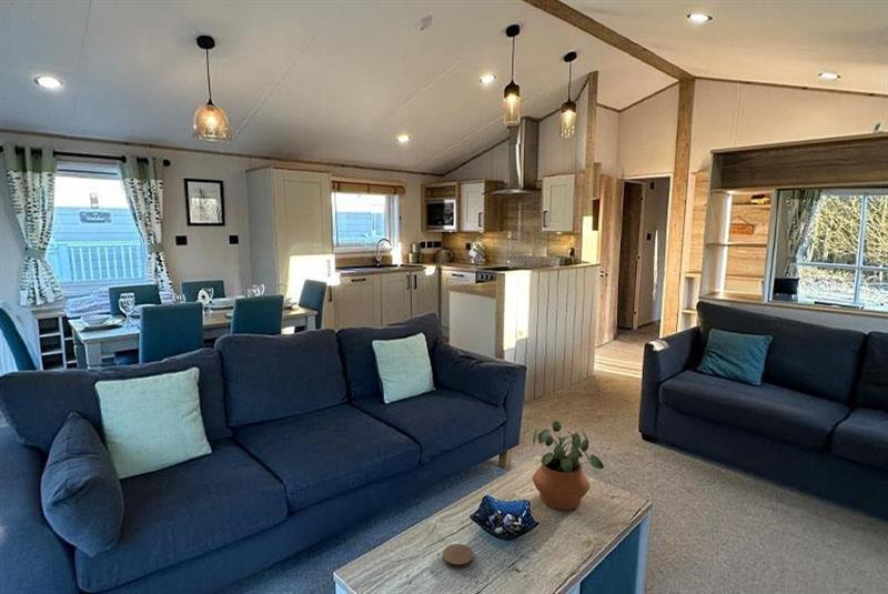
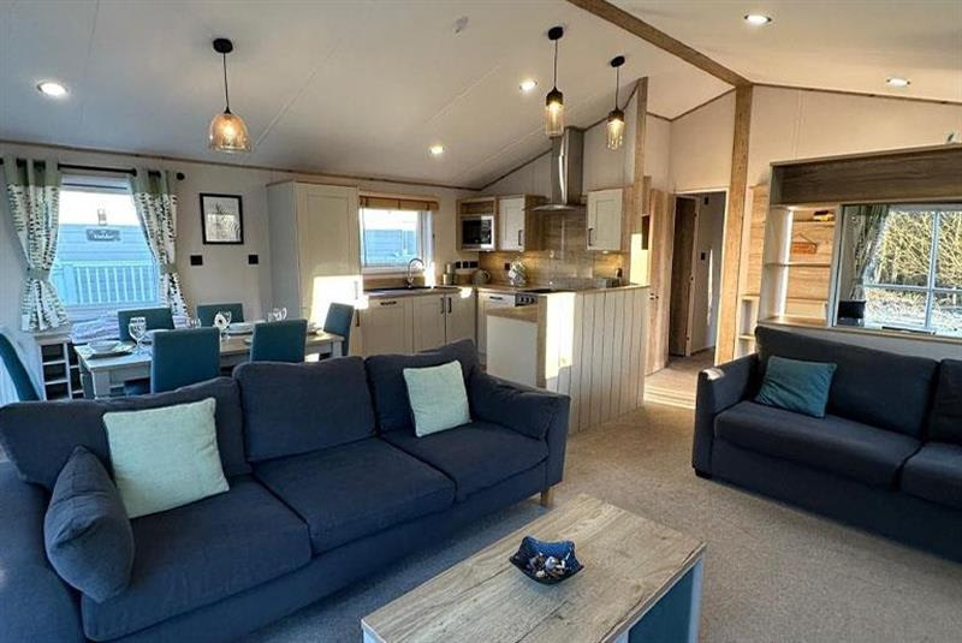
- coaster [442,543,474,570]
- potted plant [532,420,605,511]
